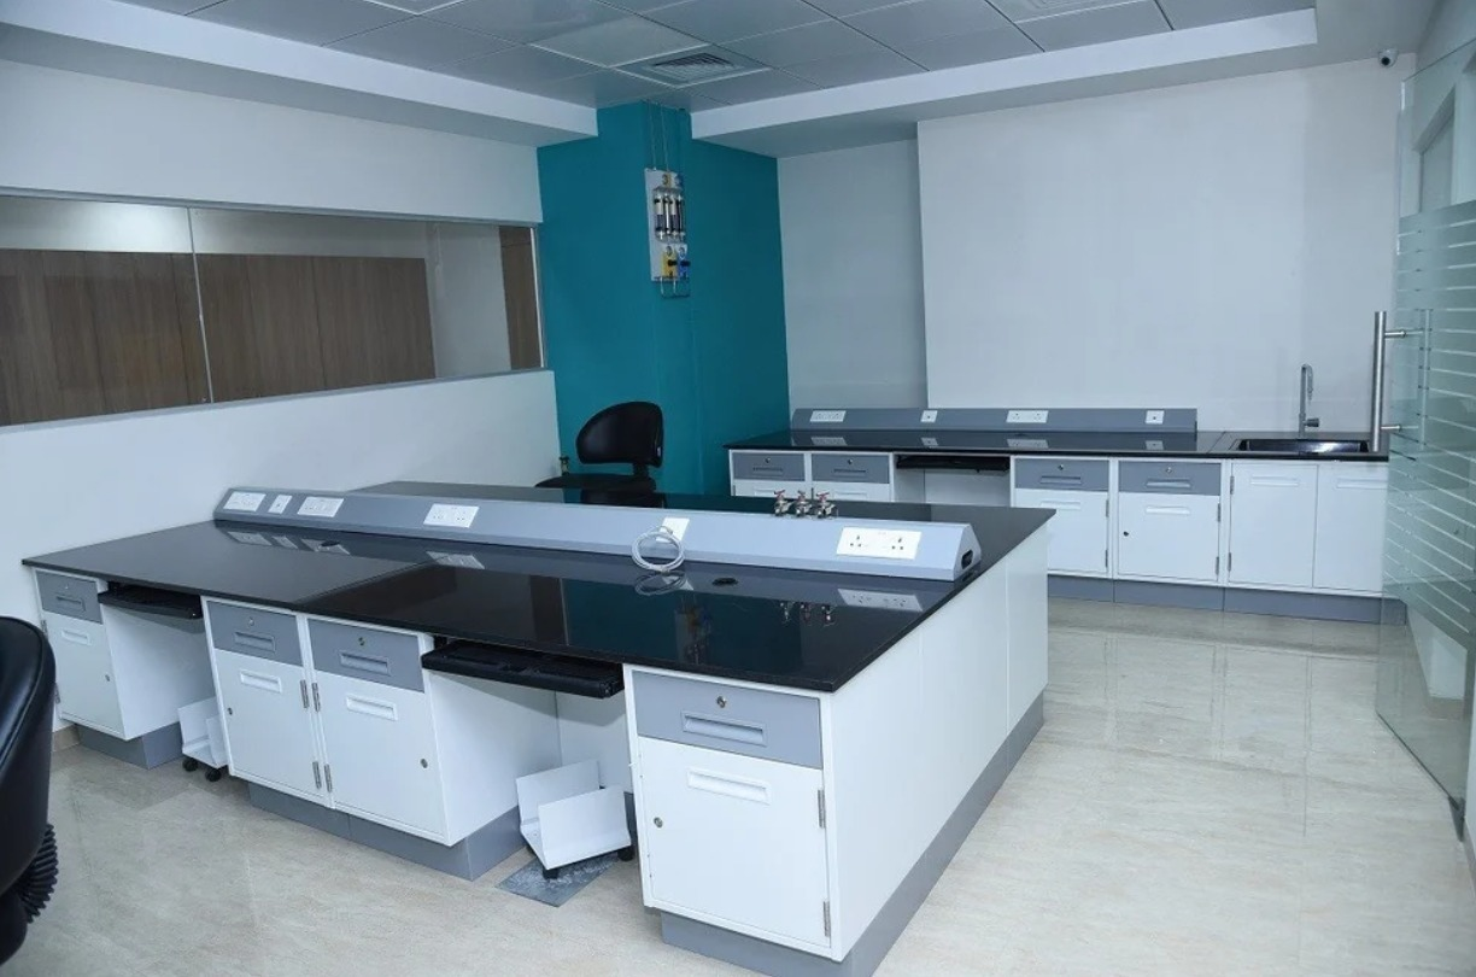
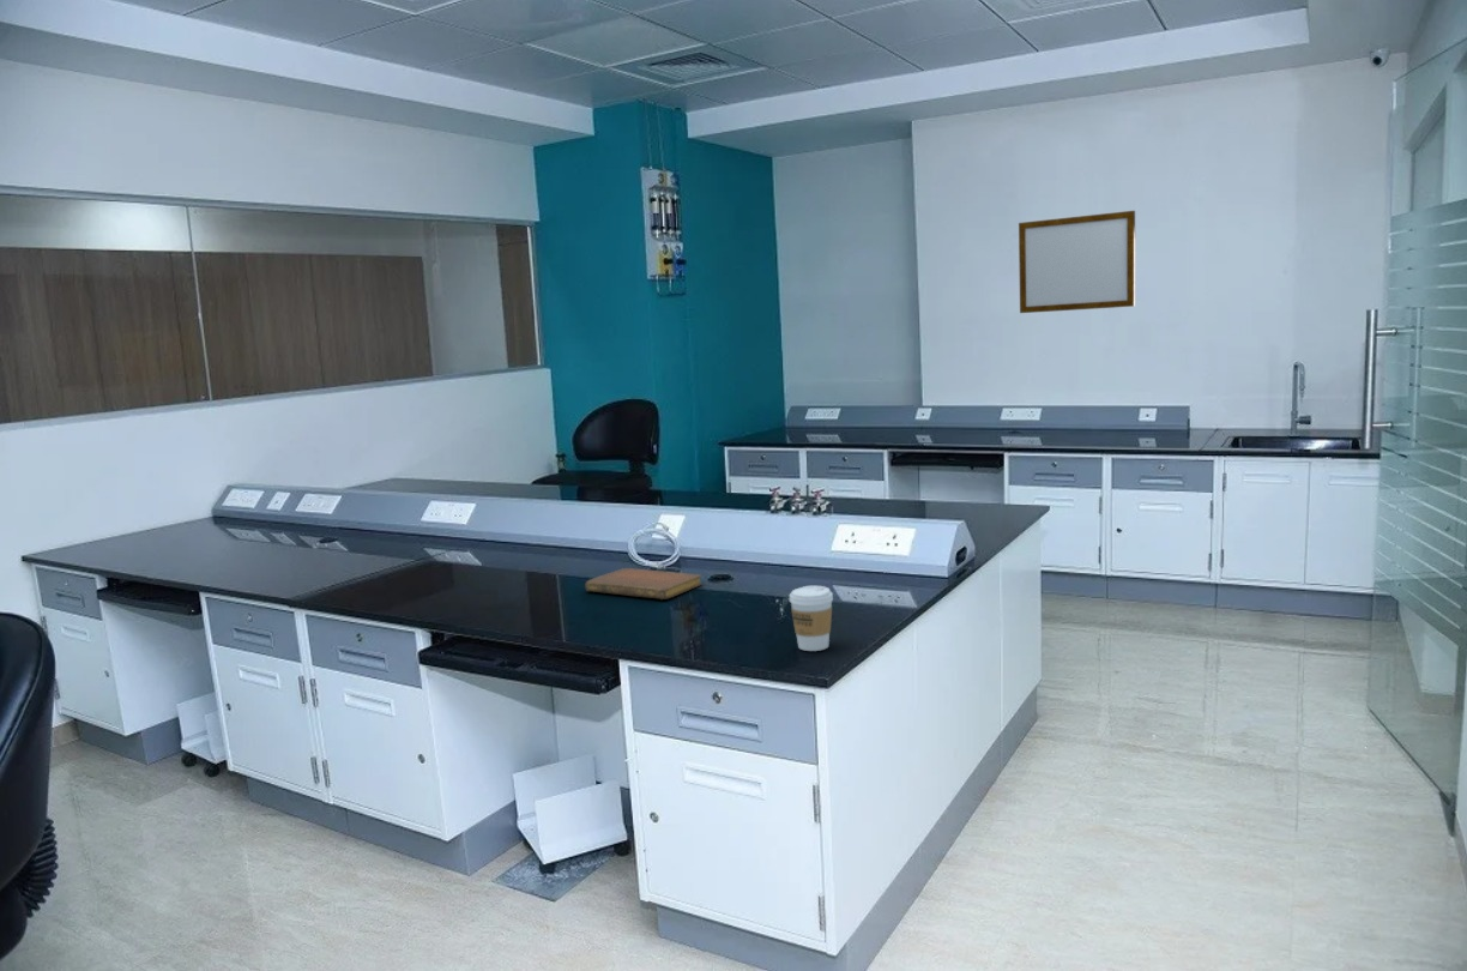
+ coffee cup [789,585,834,652]
+ notebook [584,567,702,601]
+ writing board [1018,210,1136,314]
